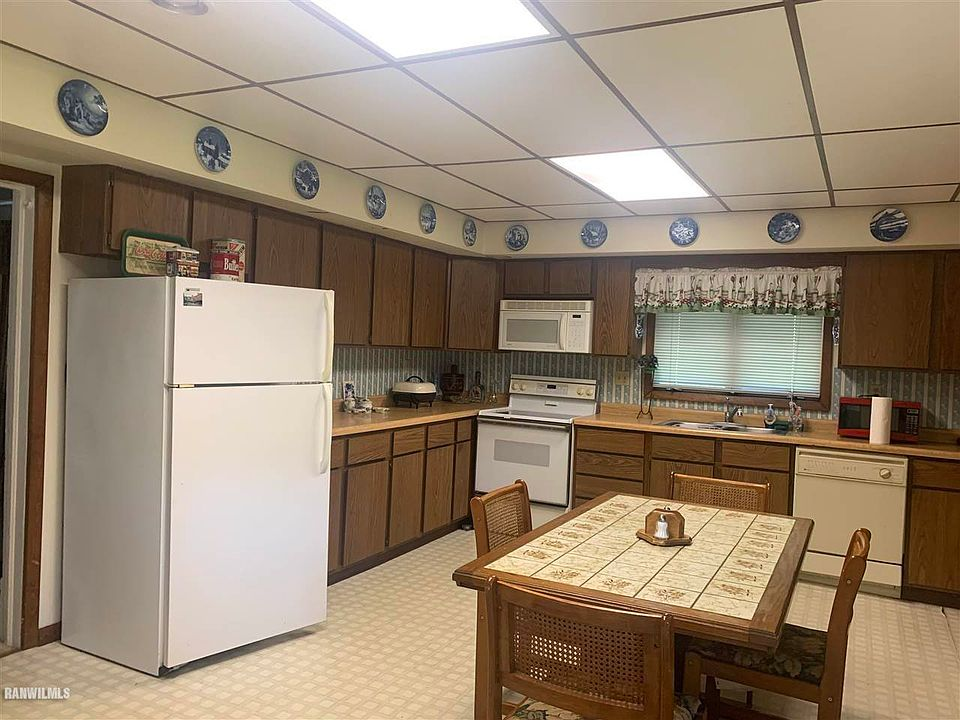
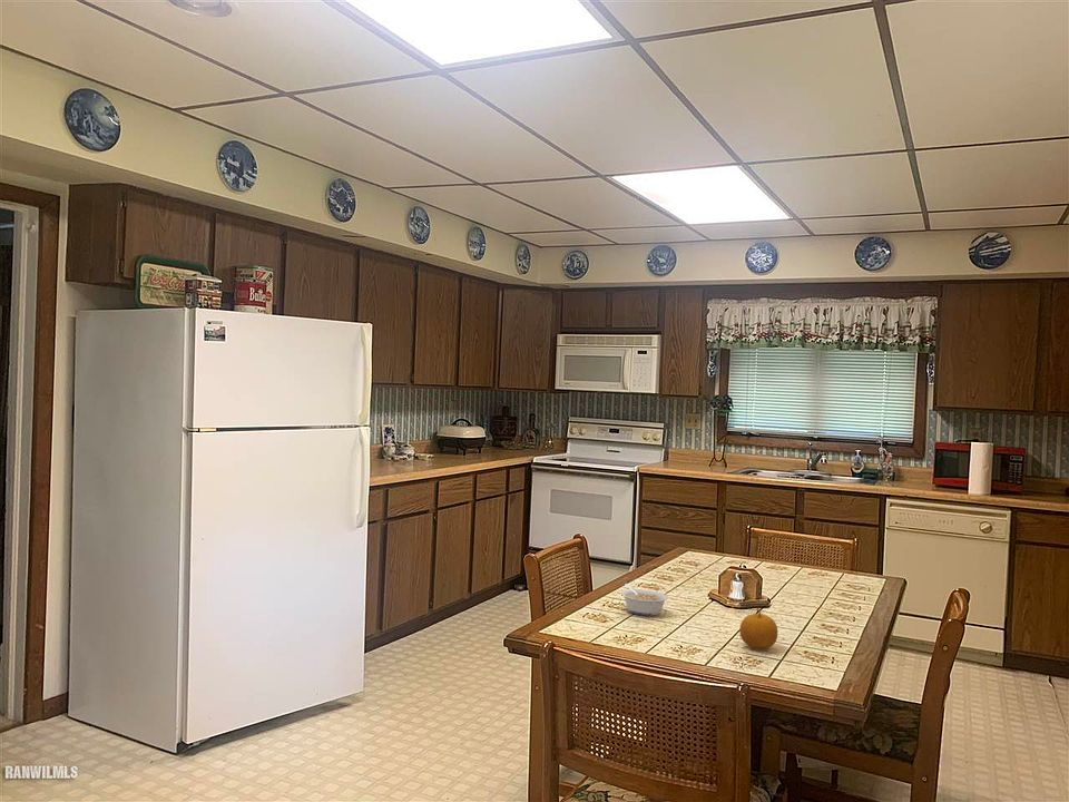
+ fruit [738,607,778,649]
+ legume [620,583,669,617]
